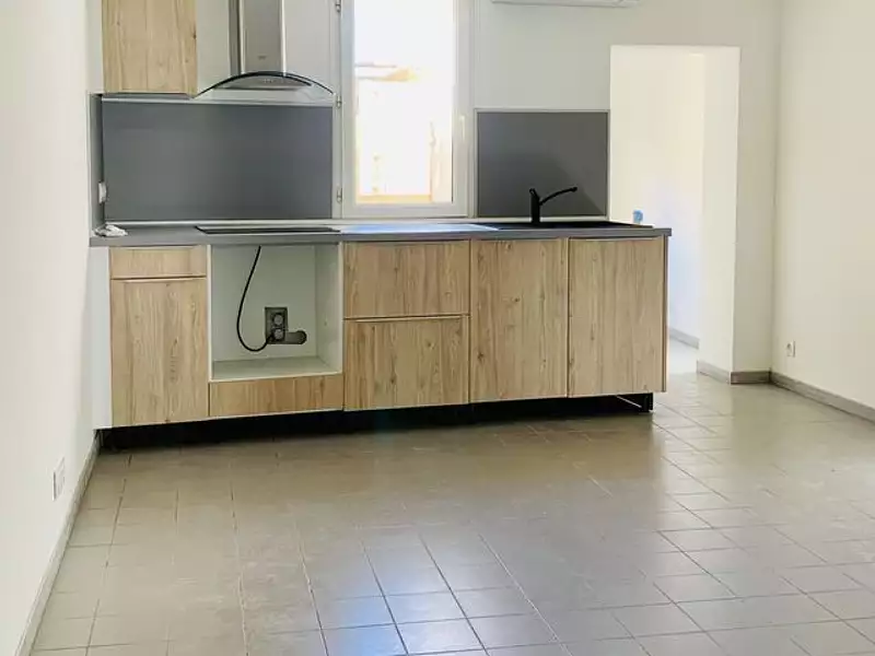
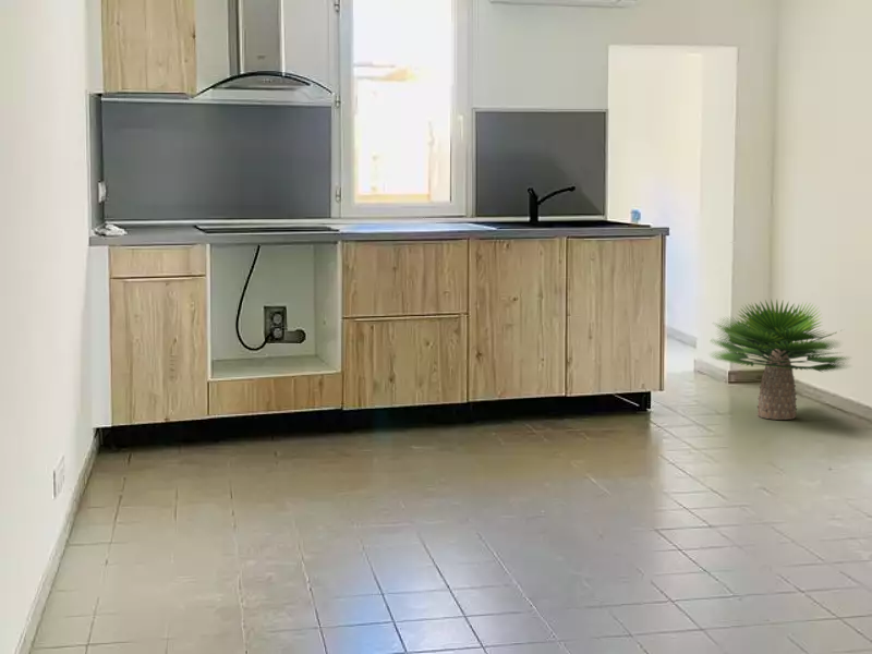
+ potted plant [706,298,852,421]
